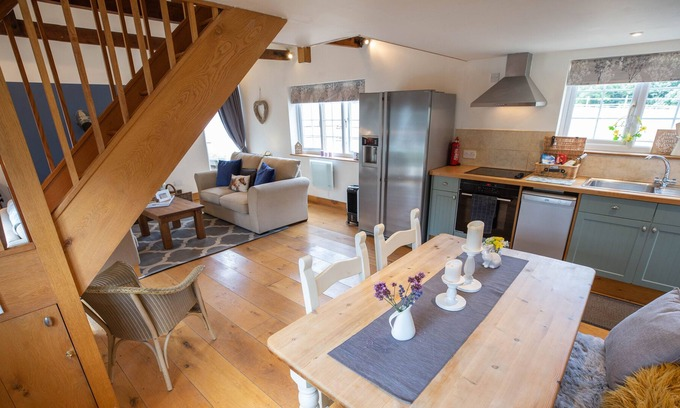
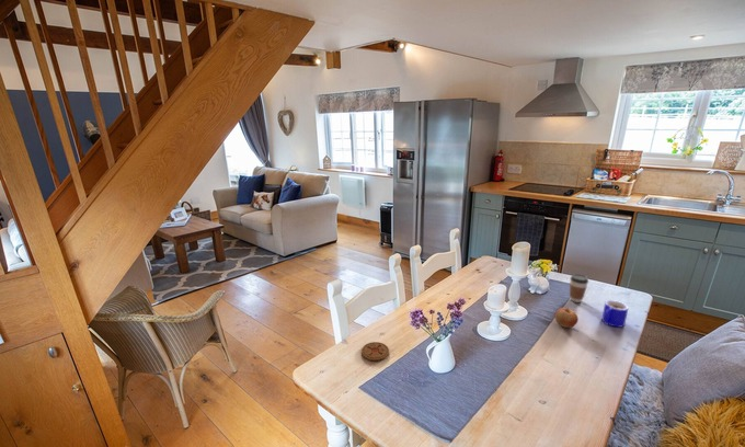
+ coffee cup [569,273,589,303]
+ mug [600,299,629,329]
+ apple [554,307,580,329]
+ coaster [360,341,390,362]
